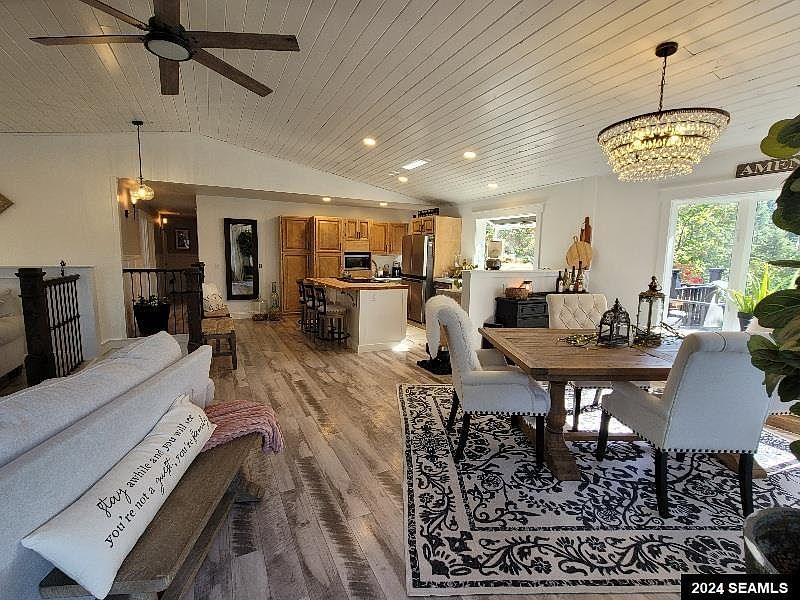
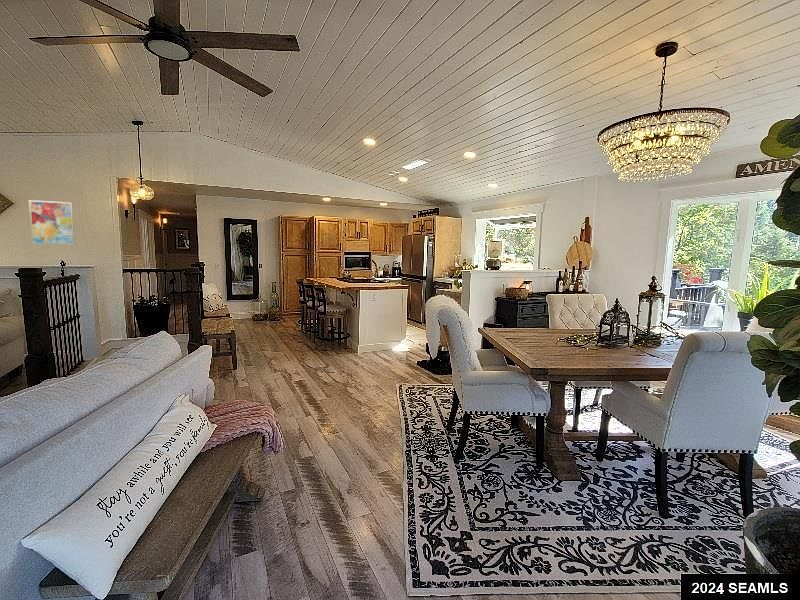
+ wall art [28,199,76,246]
